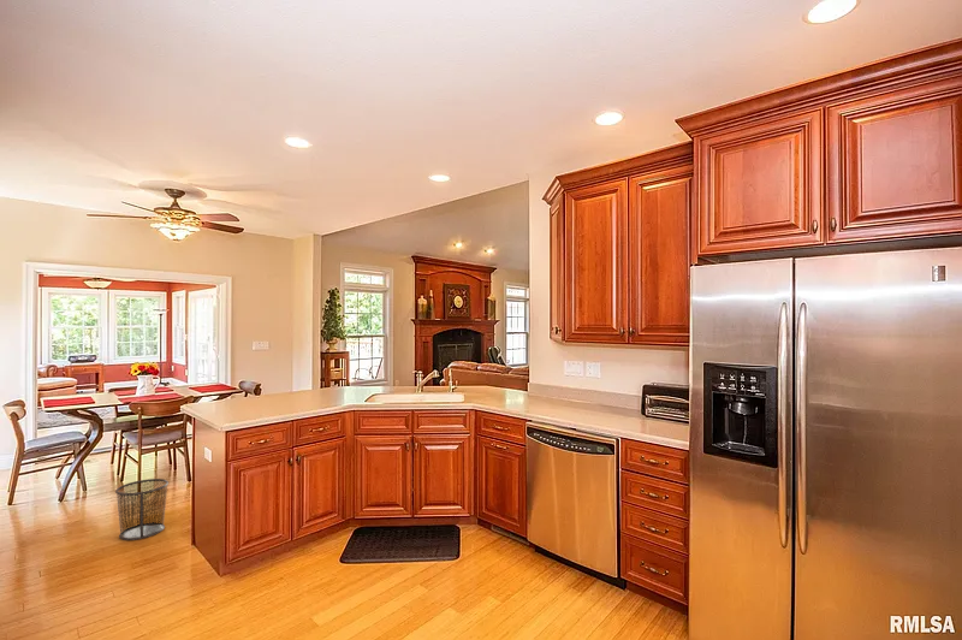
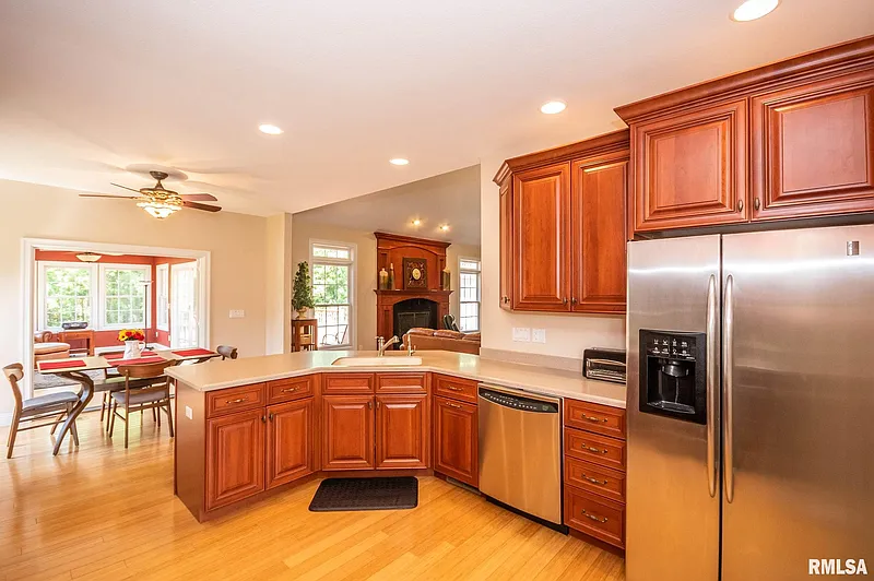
- waste bin [114,478,170,541]
